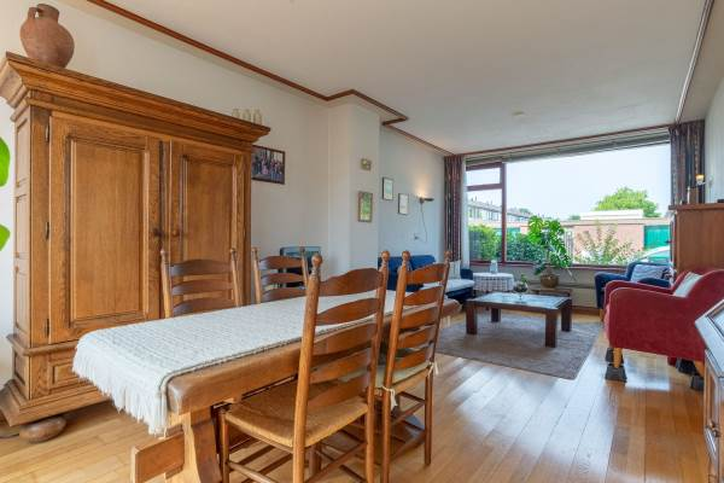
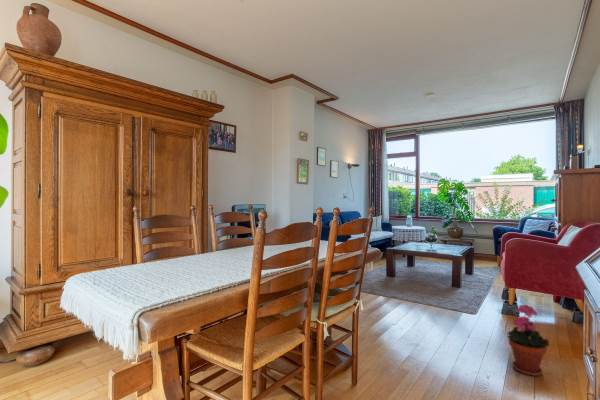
+ potted plant [506,303,550,377]
